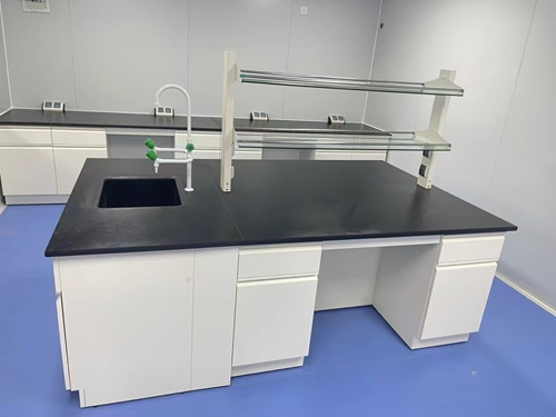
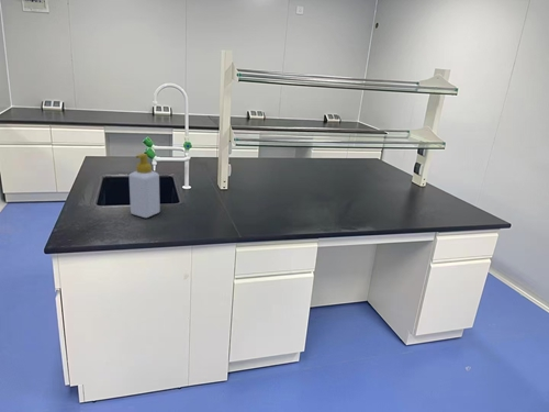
+ soap bottle [128,153,161,219]
